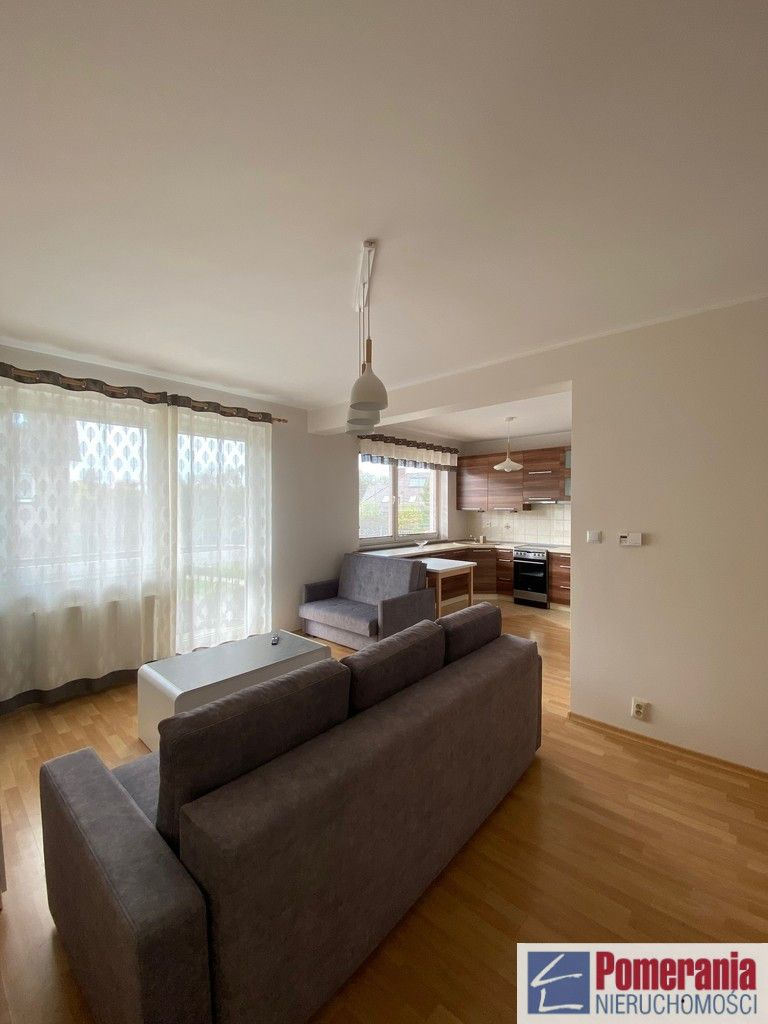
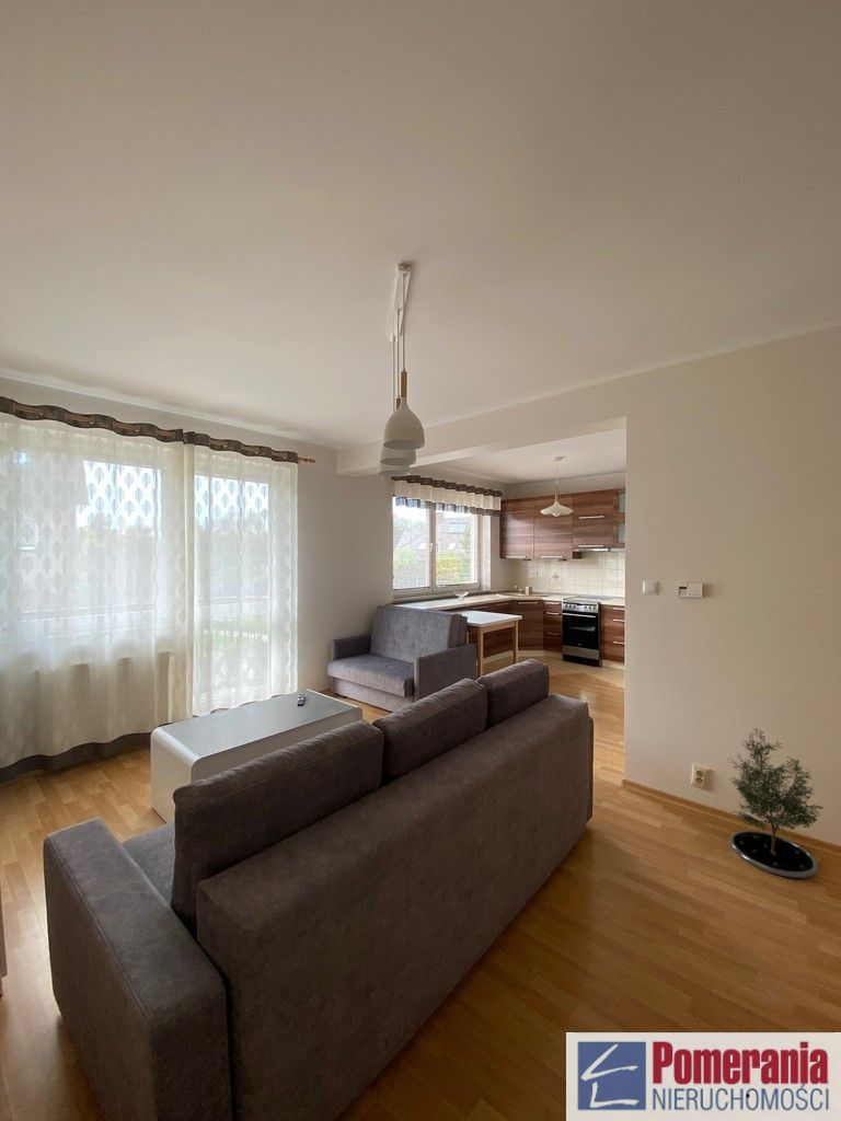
+ potted tree [726,728,826,879]
